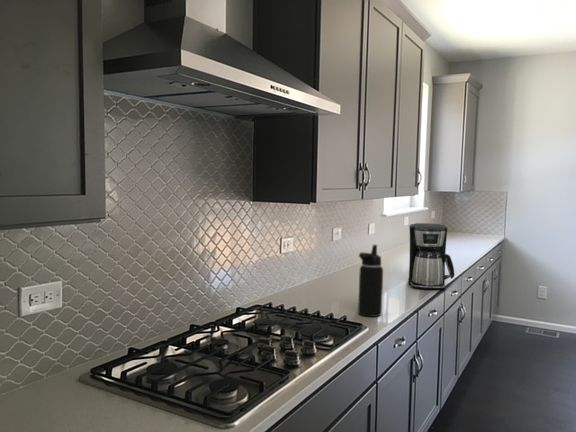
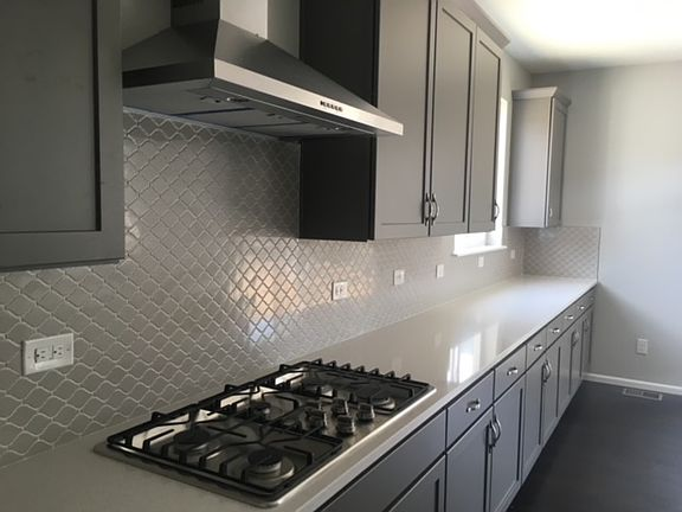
- coffee maker [407,222,455,290]
- water bottle [357,244,384,318]
